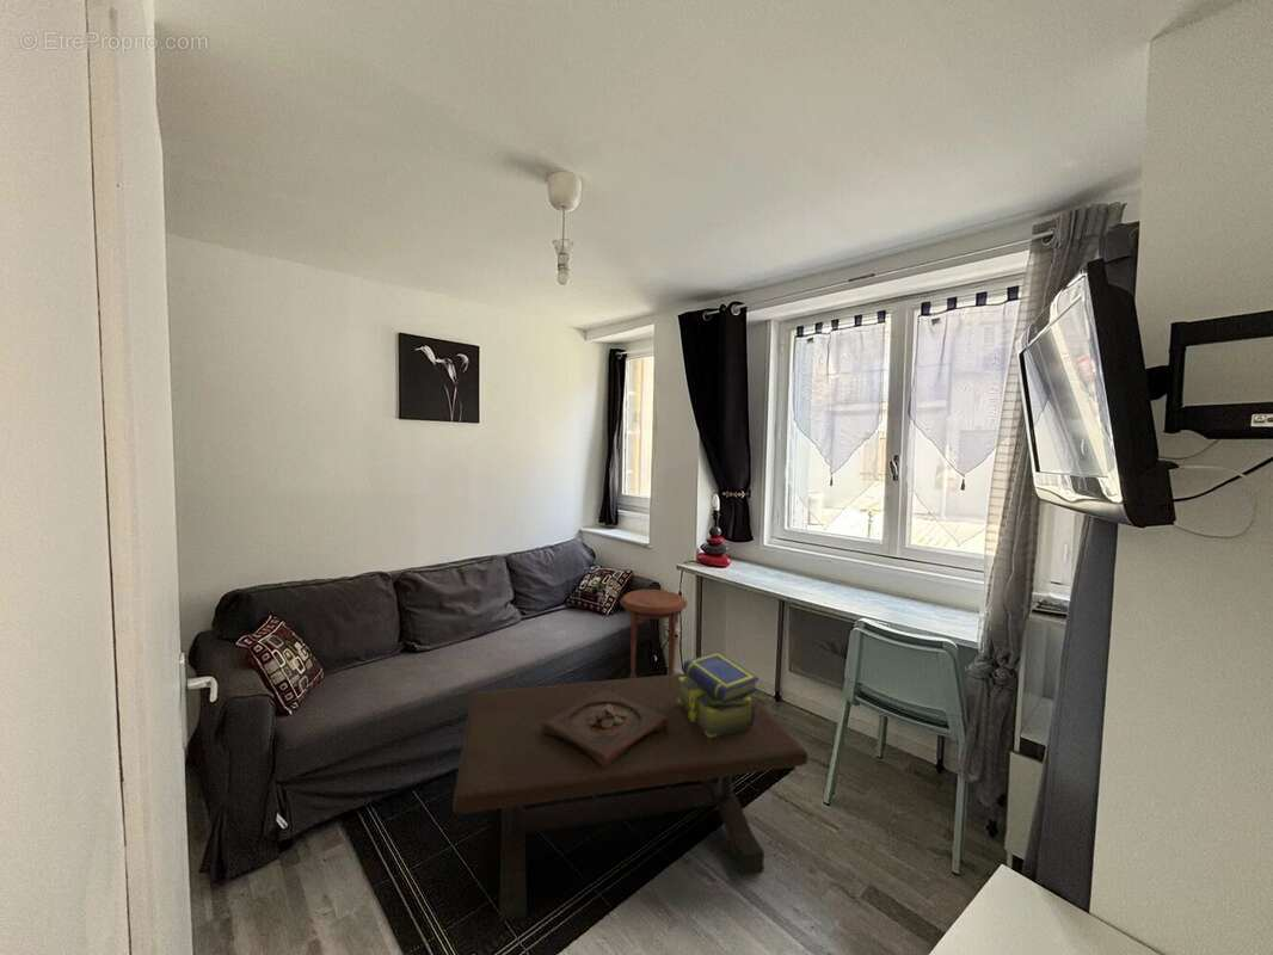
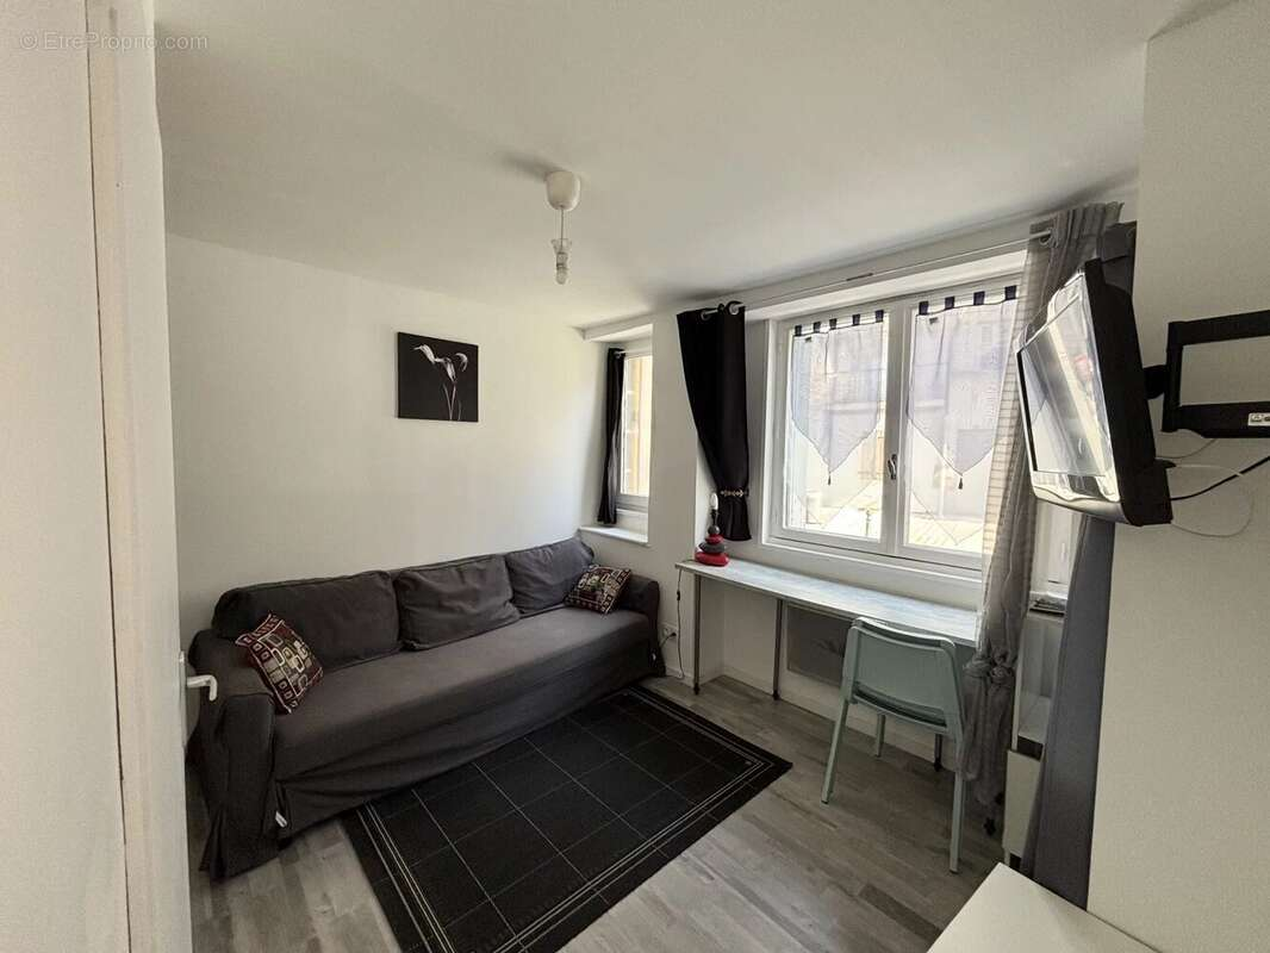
- stack of books [677,651,761,738]
- side table [619,589,689,678]
- wooden tray [542,690,668,769]
- coffee table [453,672,808,923]
